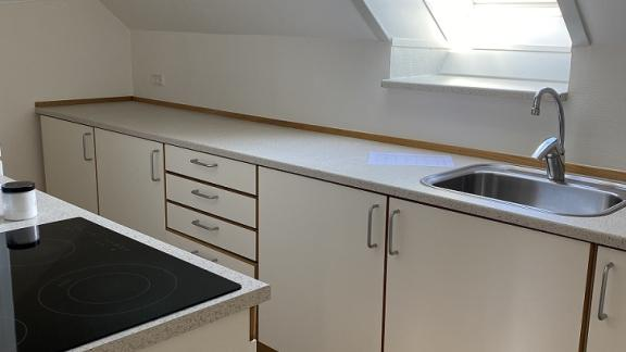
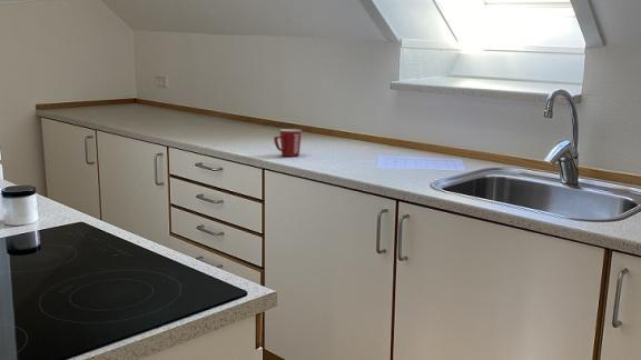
+ mug [273,128,303,158]
